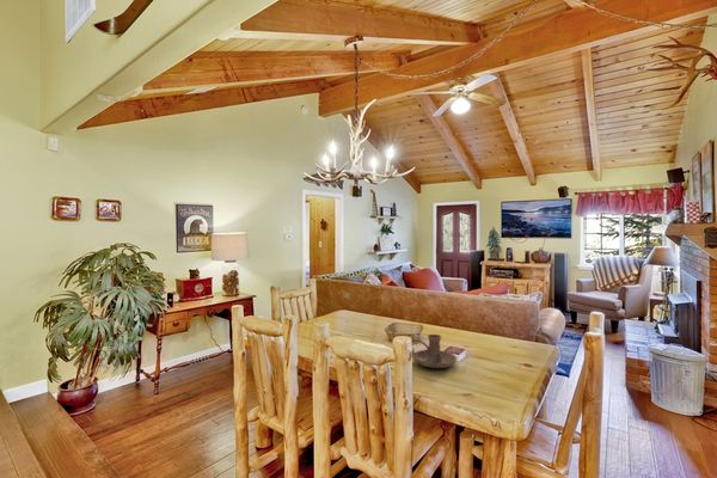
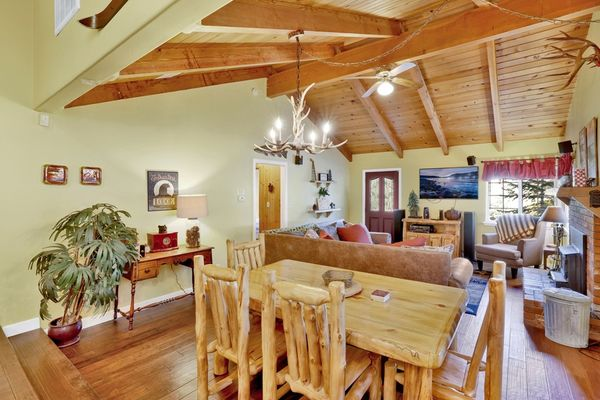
- candle holder [411,333,458,369]
